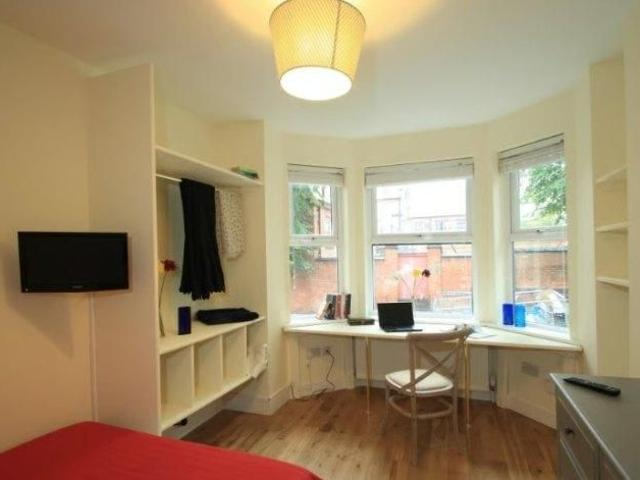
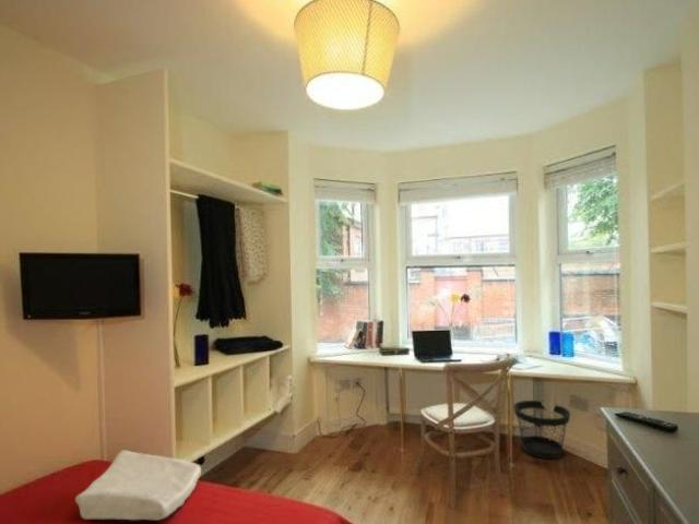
+ wastebasket [512,400,571,460]
+ soap bar [74,450,202,521]
